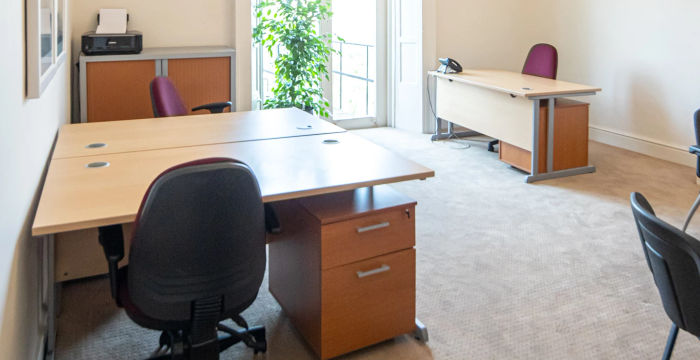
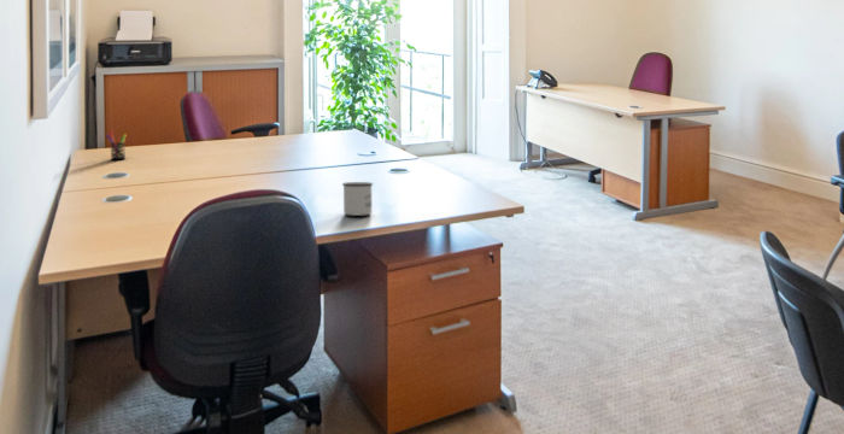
+ mug [341,181,374,217]
+ pen holder [105,130,128,160]
